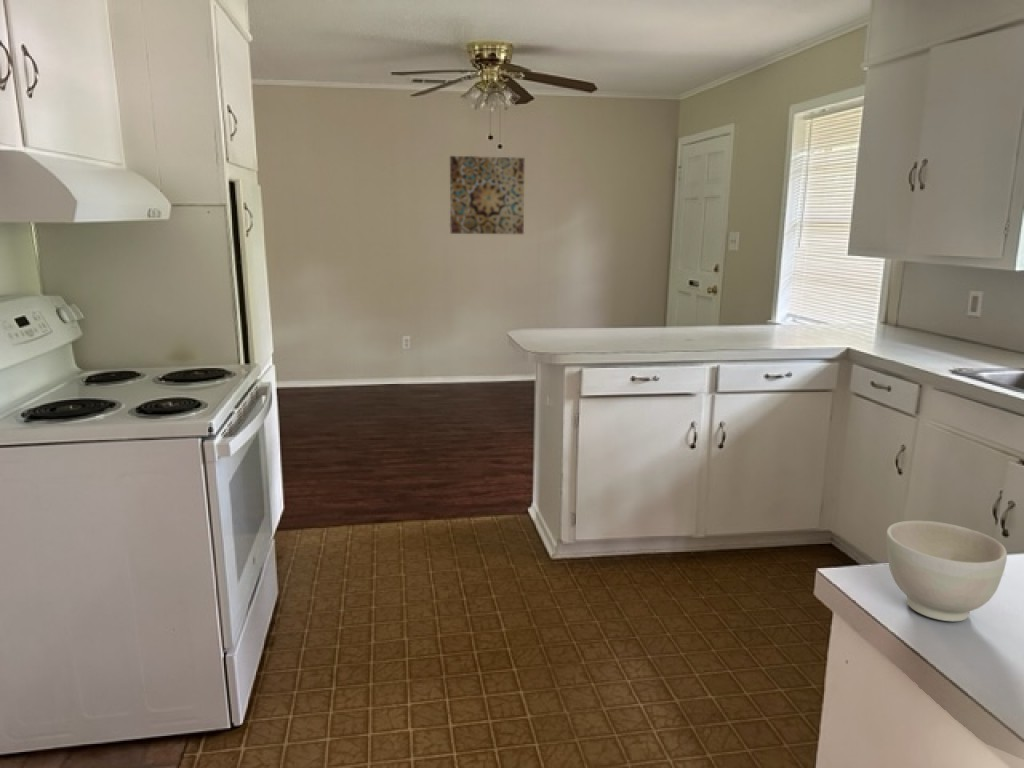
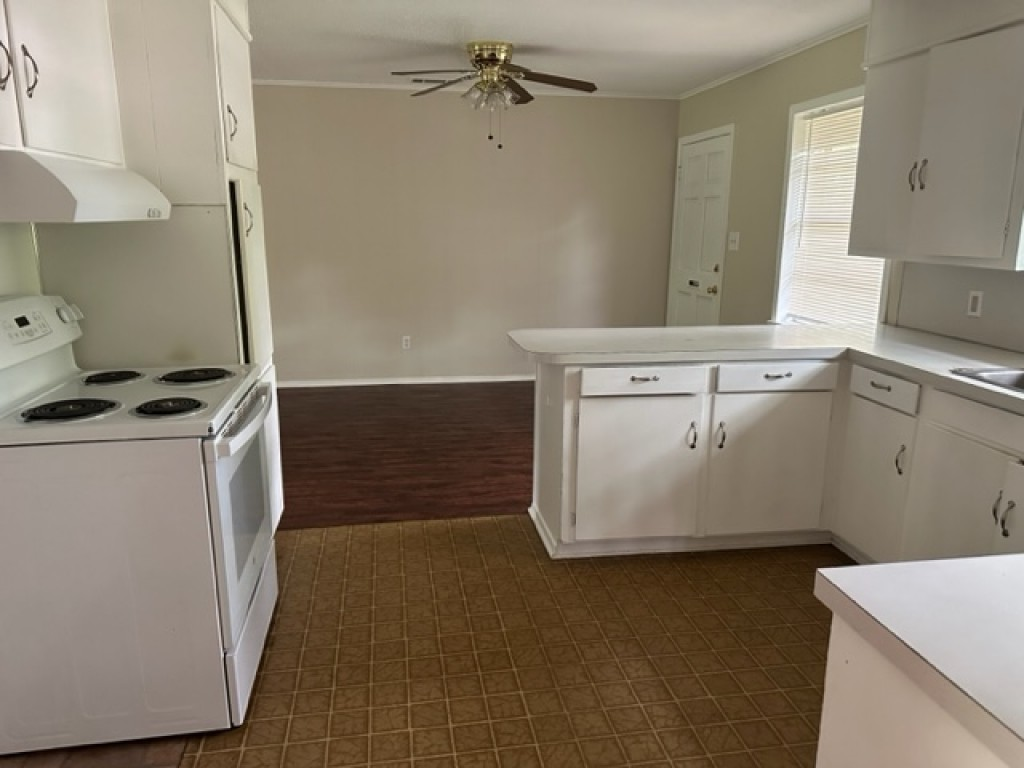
- bowl [886,520,1008,622]
- wall art [449,155,525,235]
